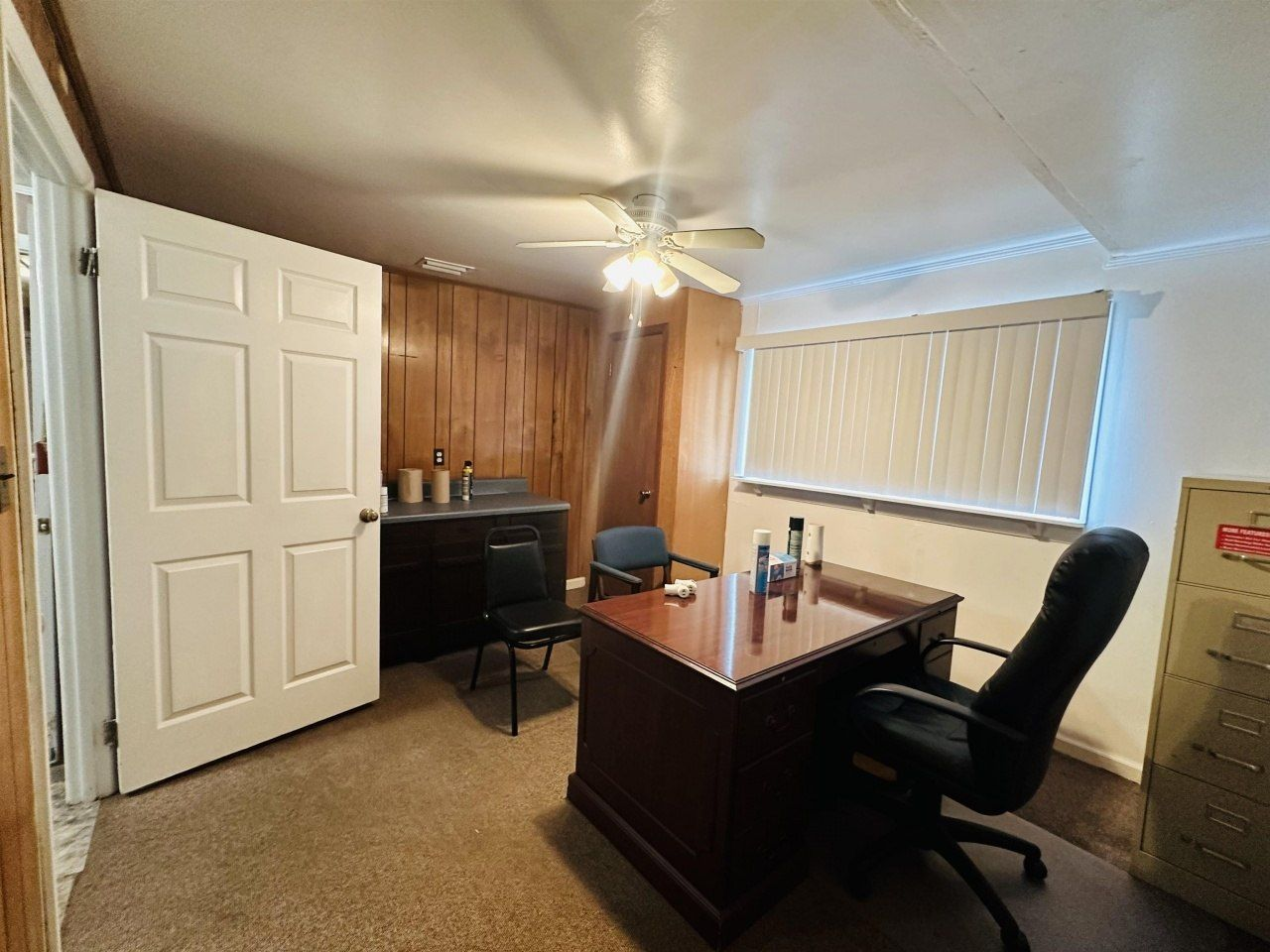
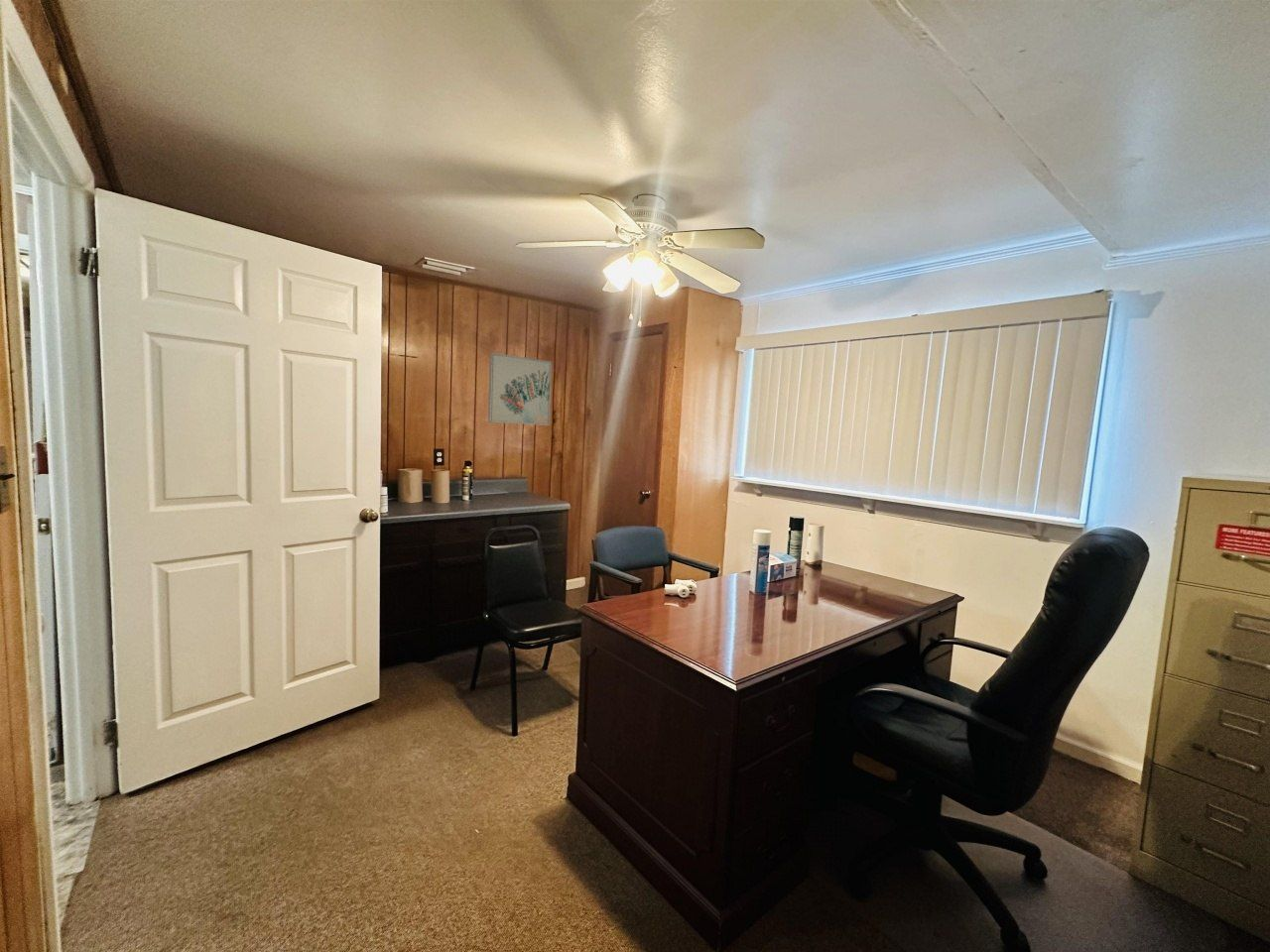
+ wall art [487,352,553,426]
